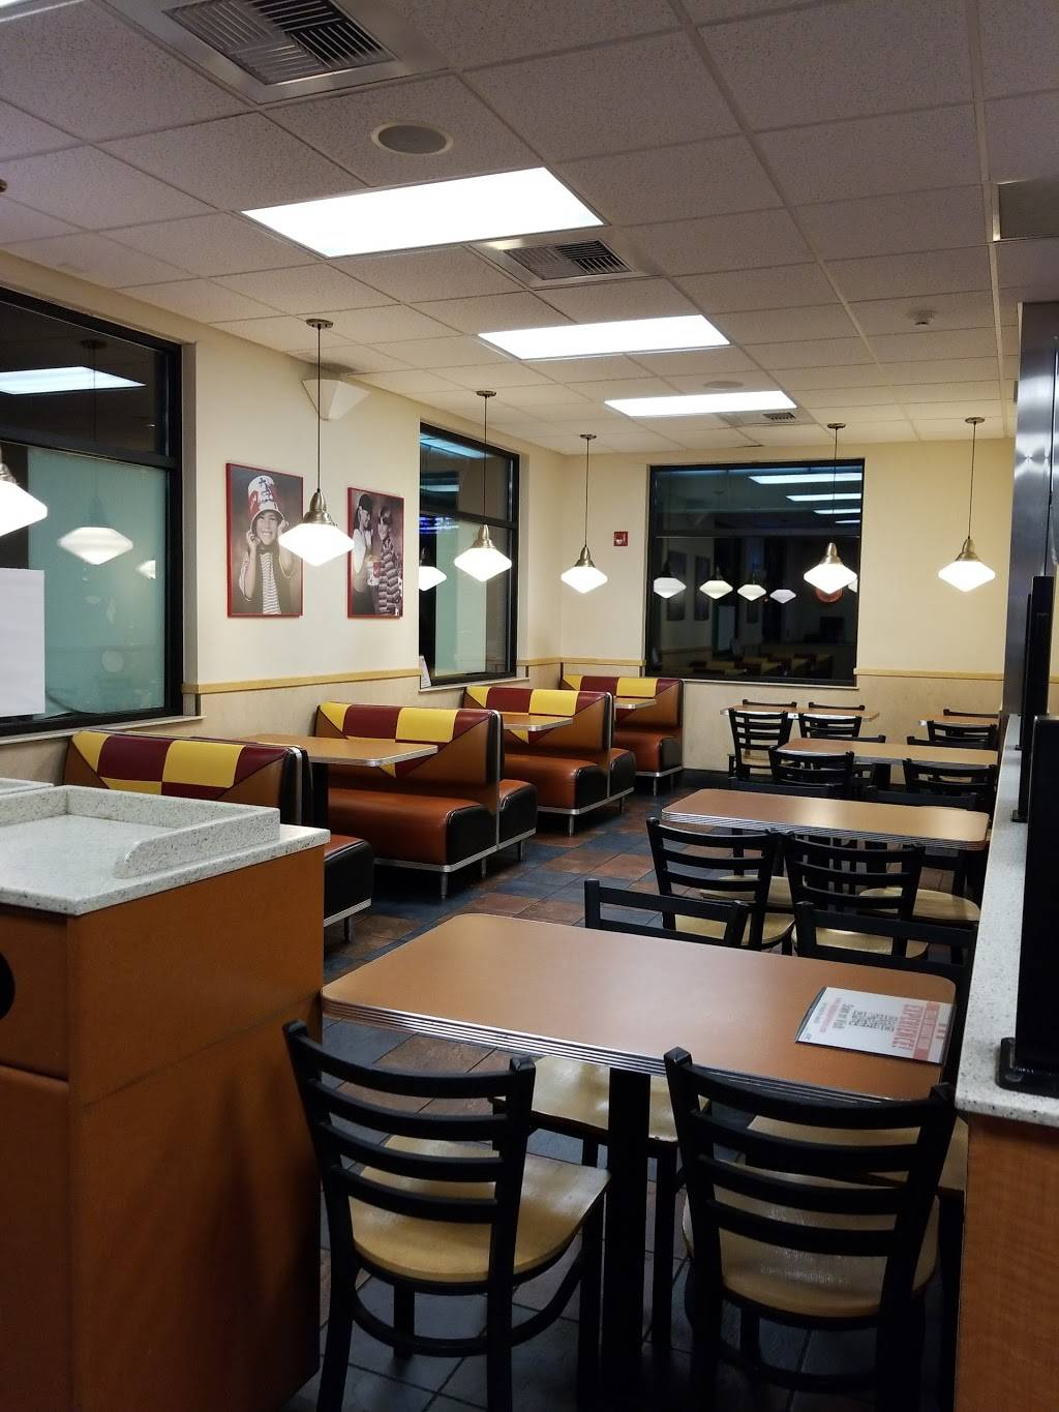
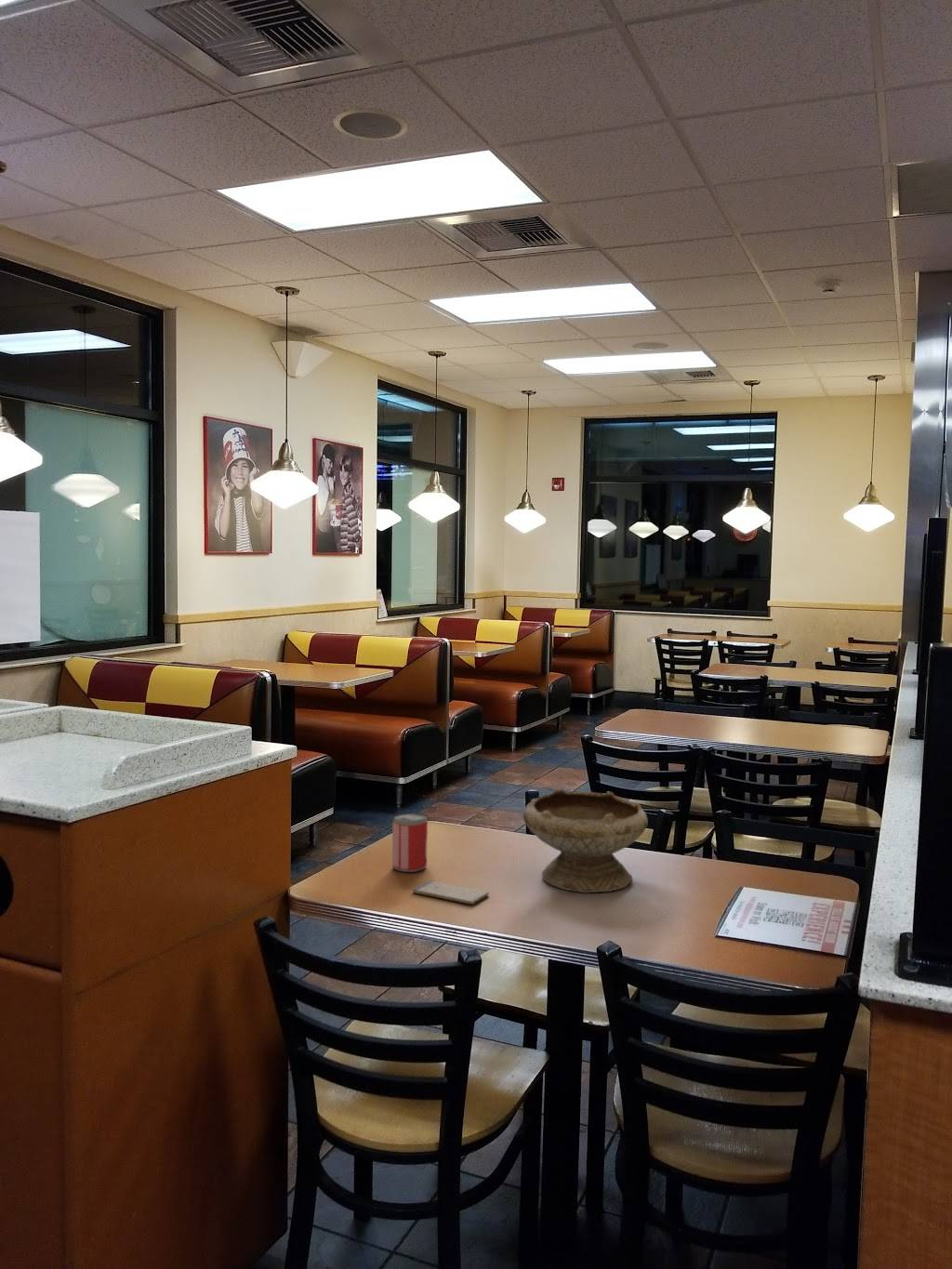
+ bowl [522,787,649,893]
+ smartphone [412,879,490,905]
+ beer can [391,812,429,873]
